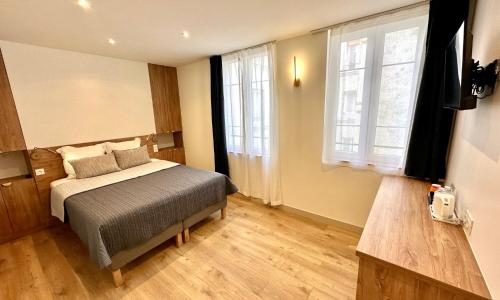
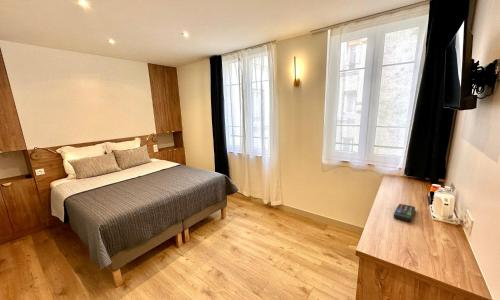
+ remote control [393,203,416,223]
